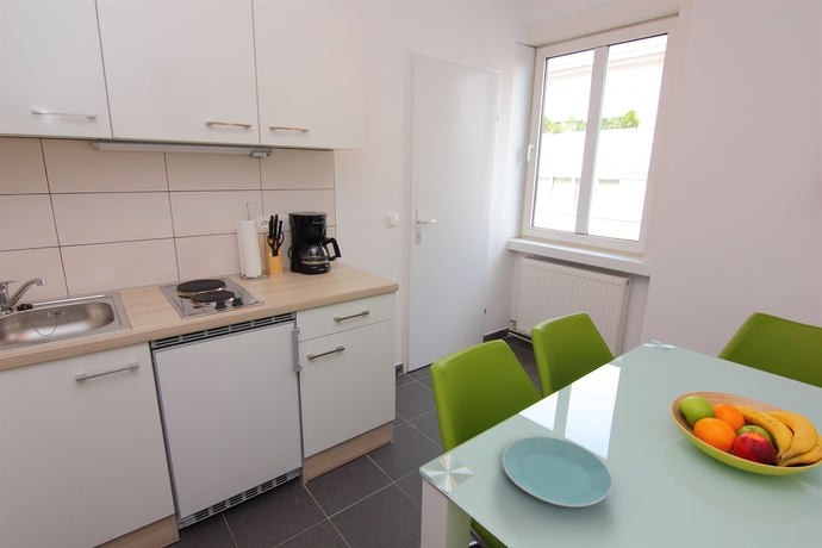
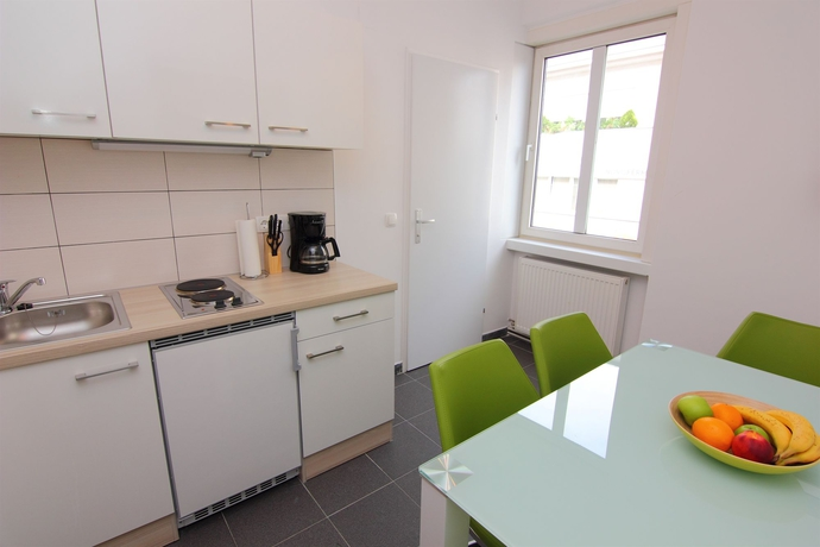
- plate [502,435,615,509]
